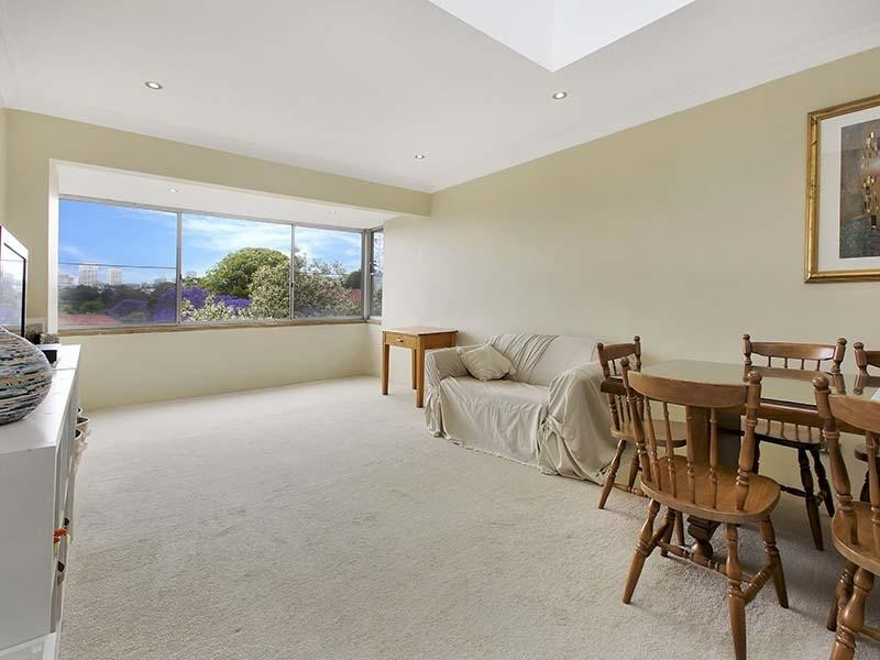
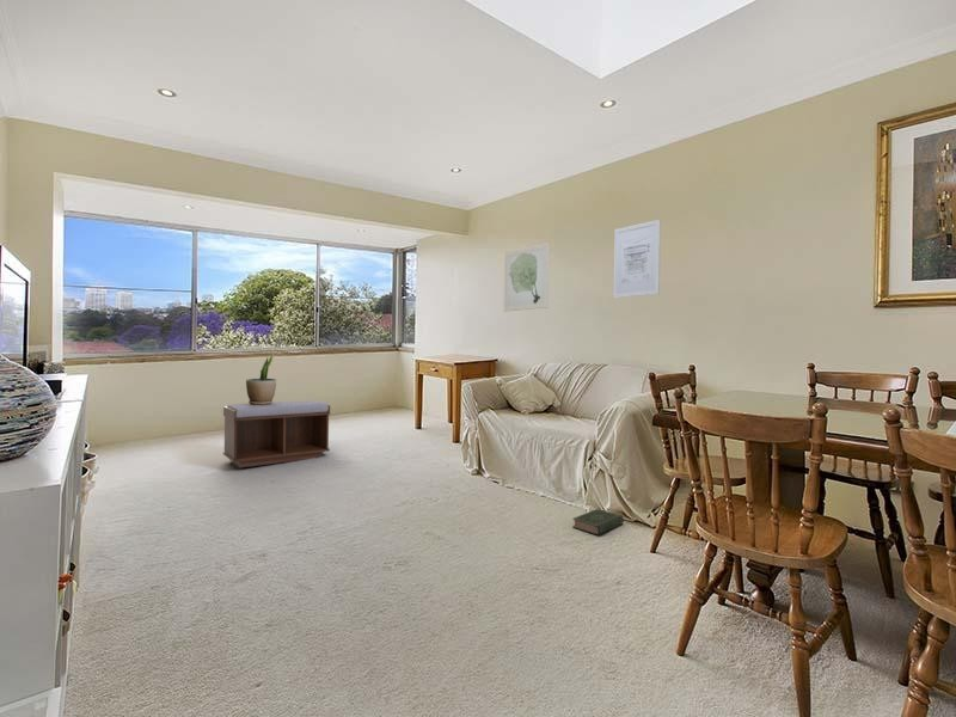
+ bench [222,399,331,468]
+ book [571,508,625,537]
+ potted plant [245,353,277,405]
+ wall art [503,241,551,313]
+ wall art [612,219,662,300]
